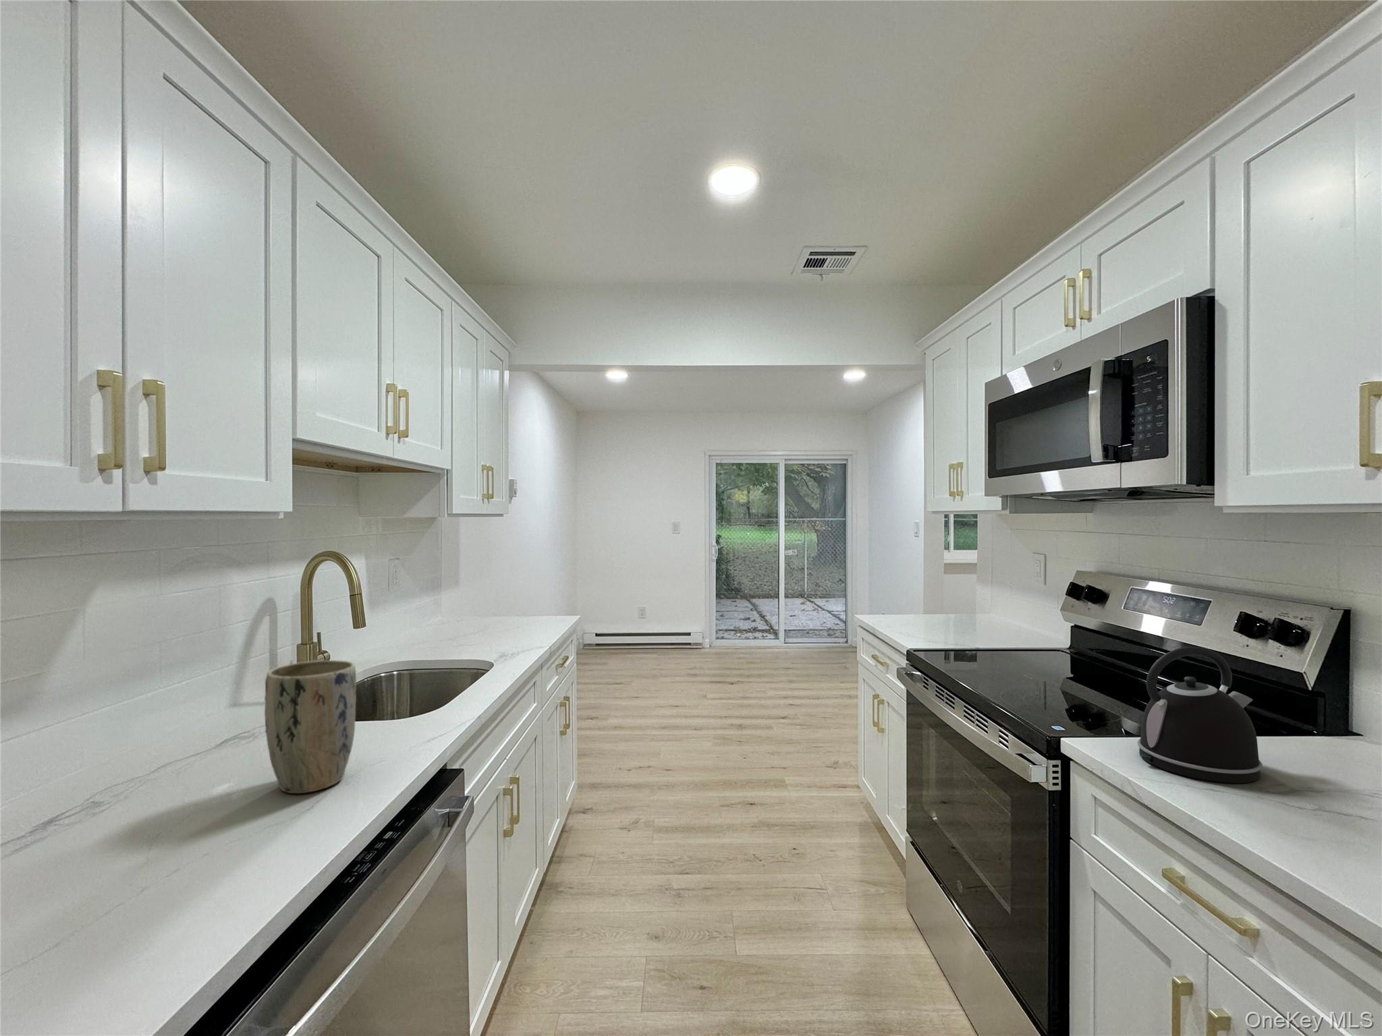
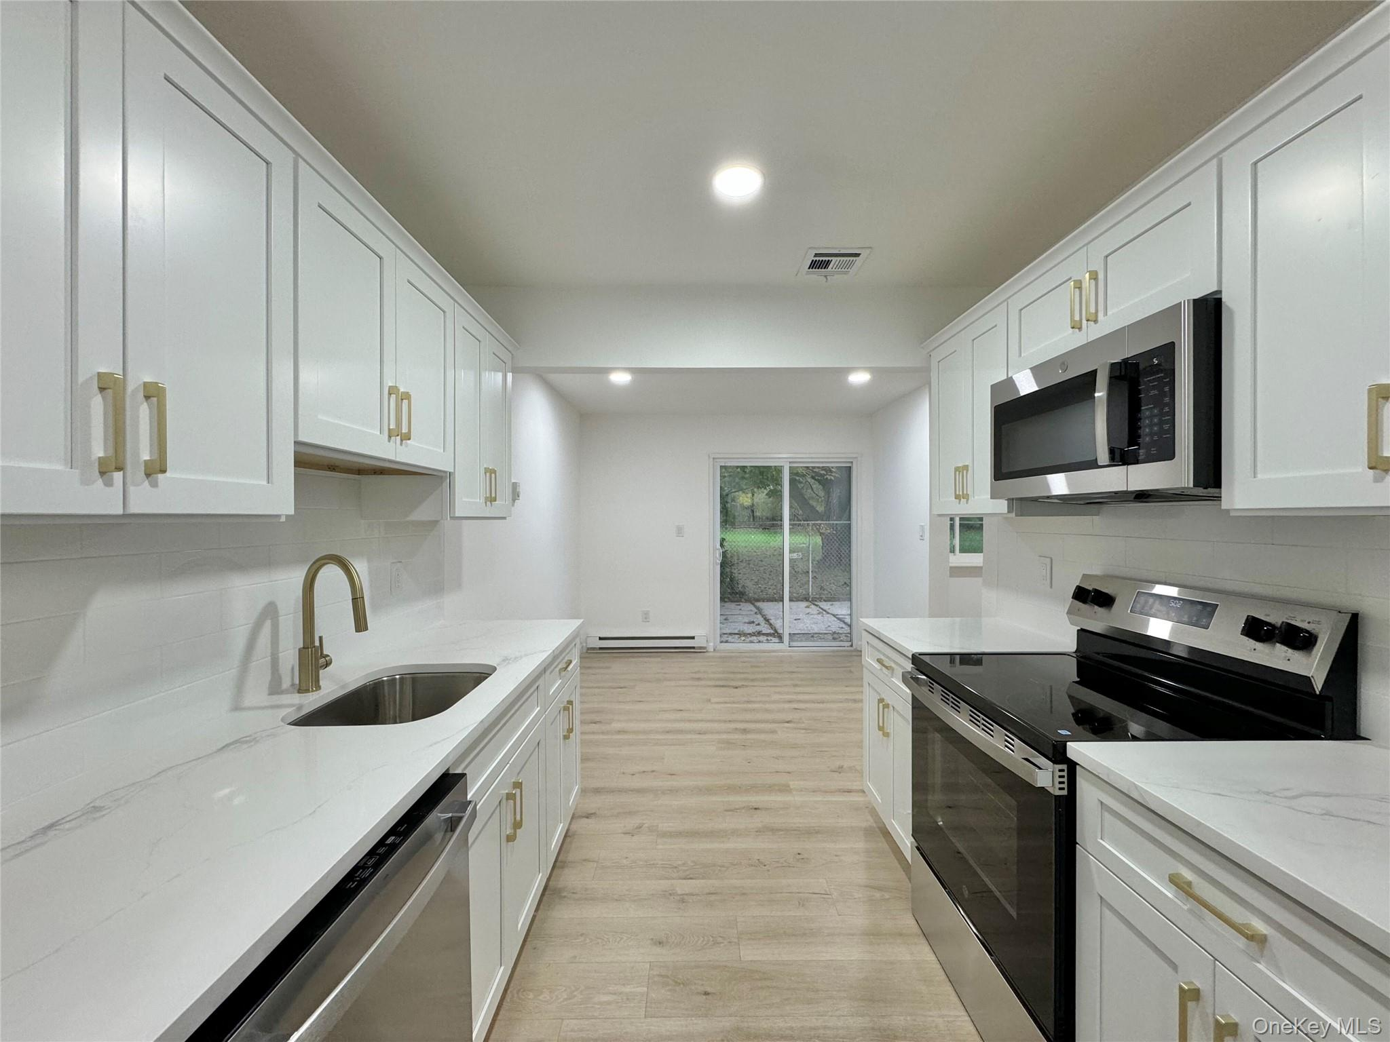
- plant pot [263,659,357,793]
- kettle [1137,646,1263,784]
